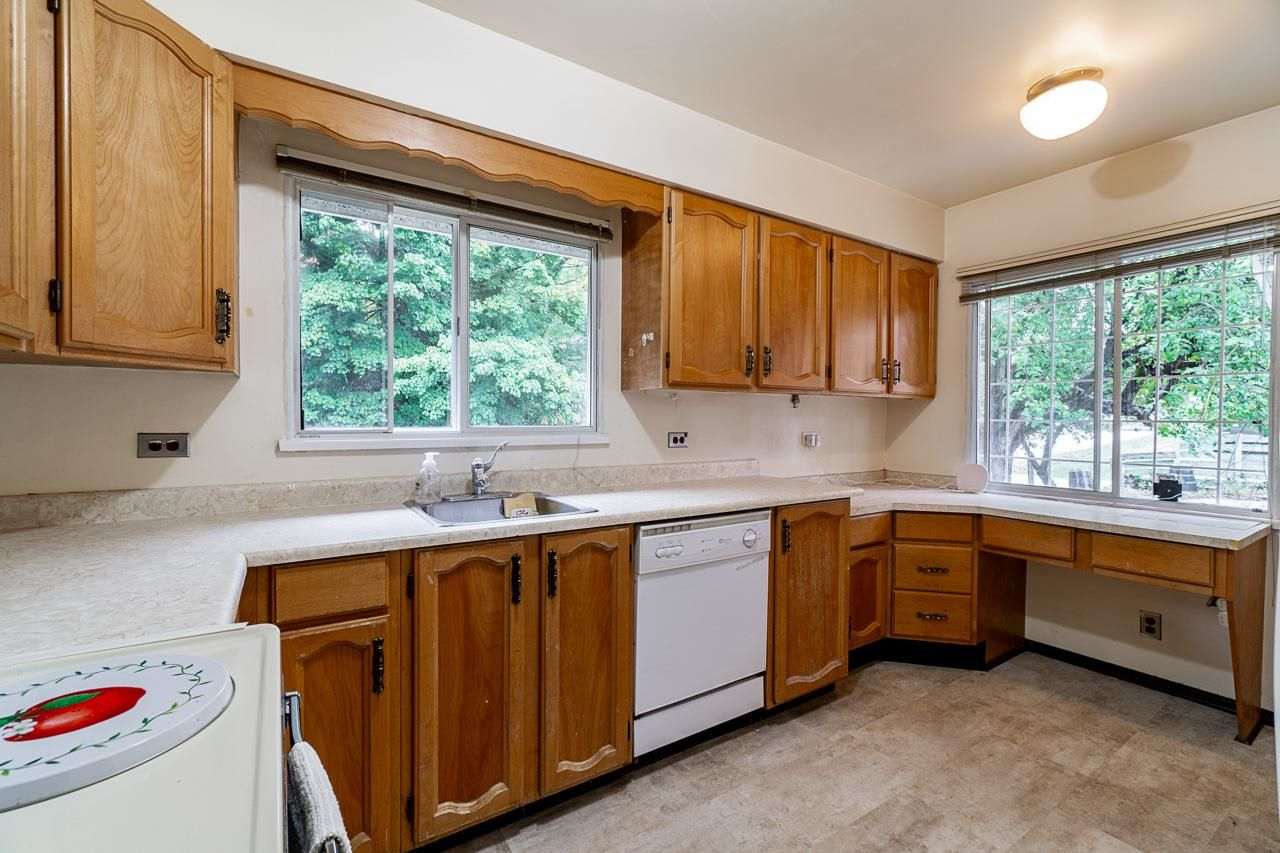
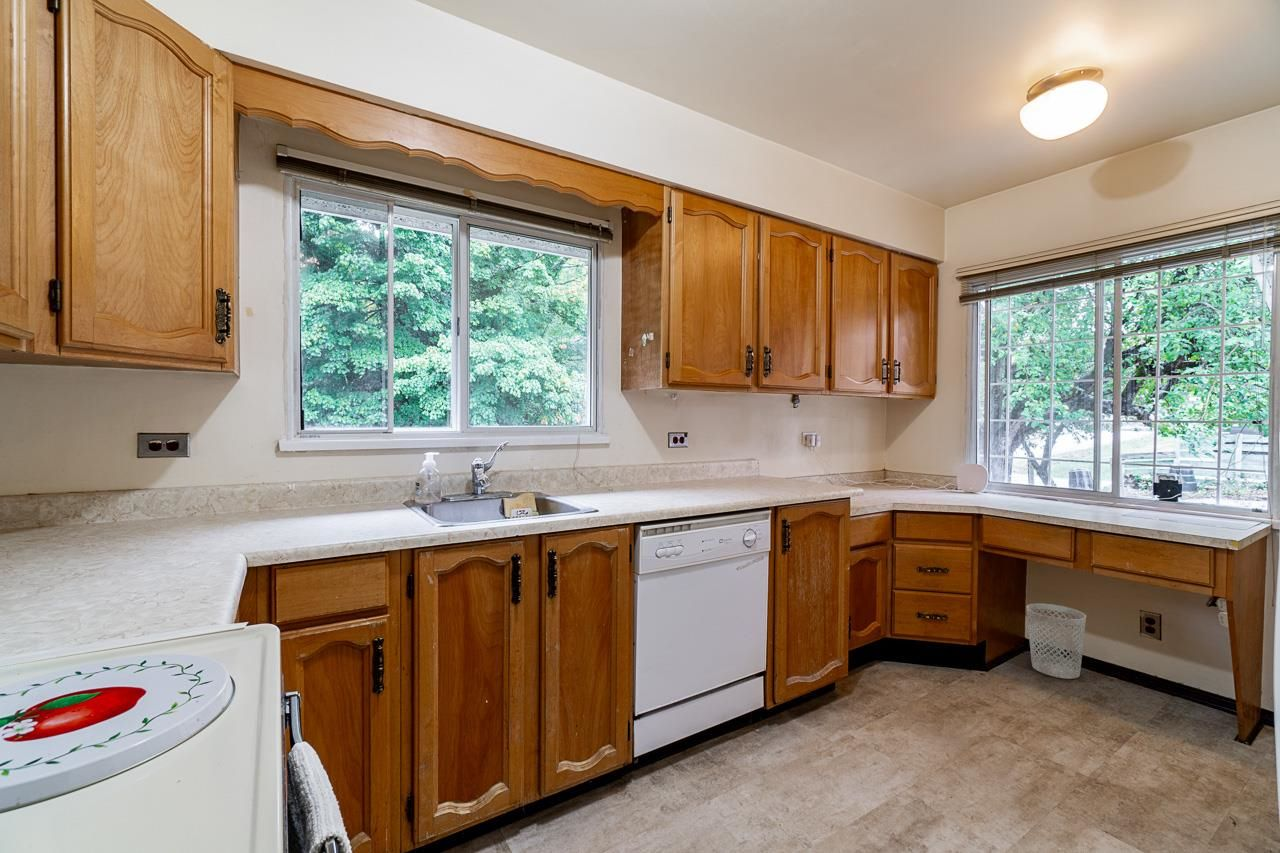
+ wastebasket [1025,602,1087,680]
